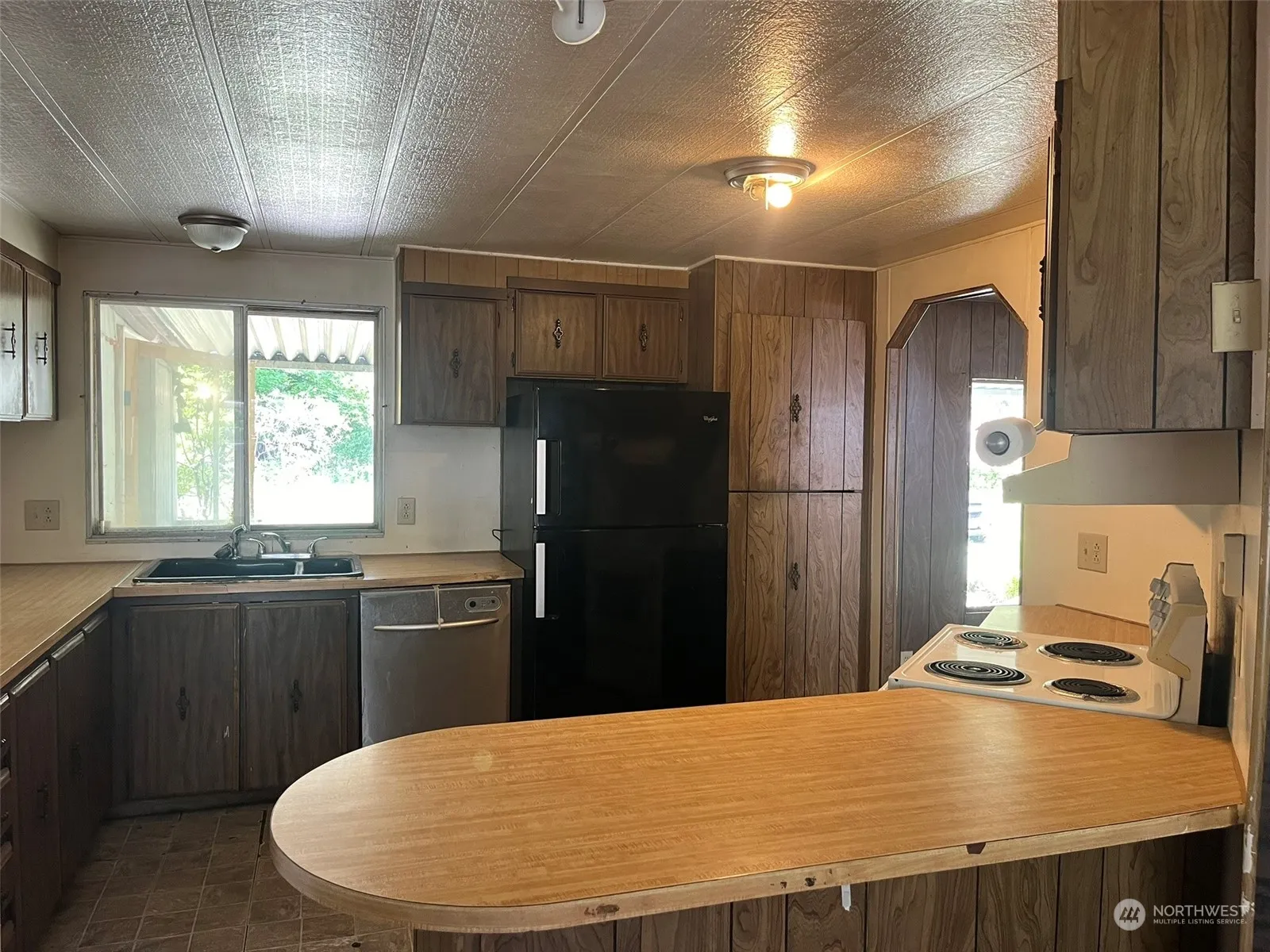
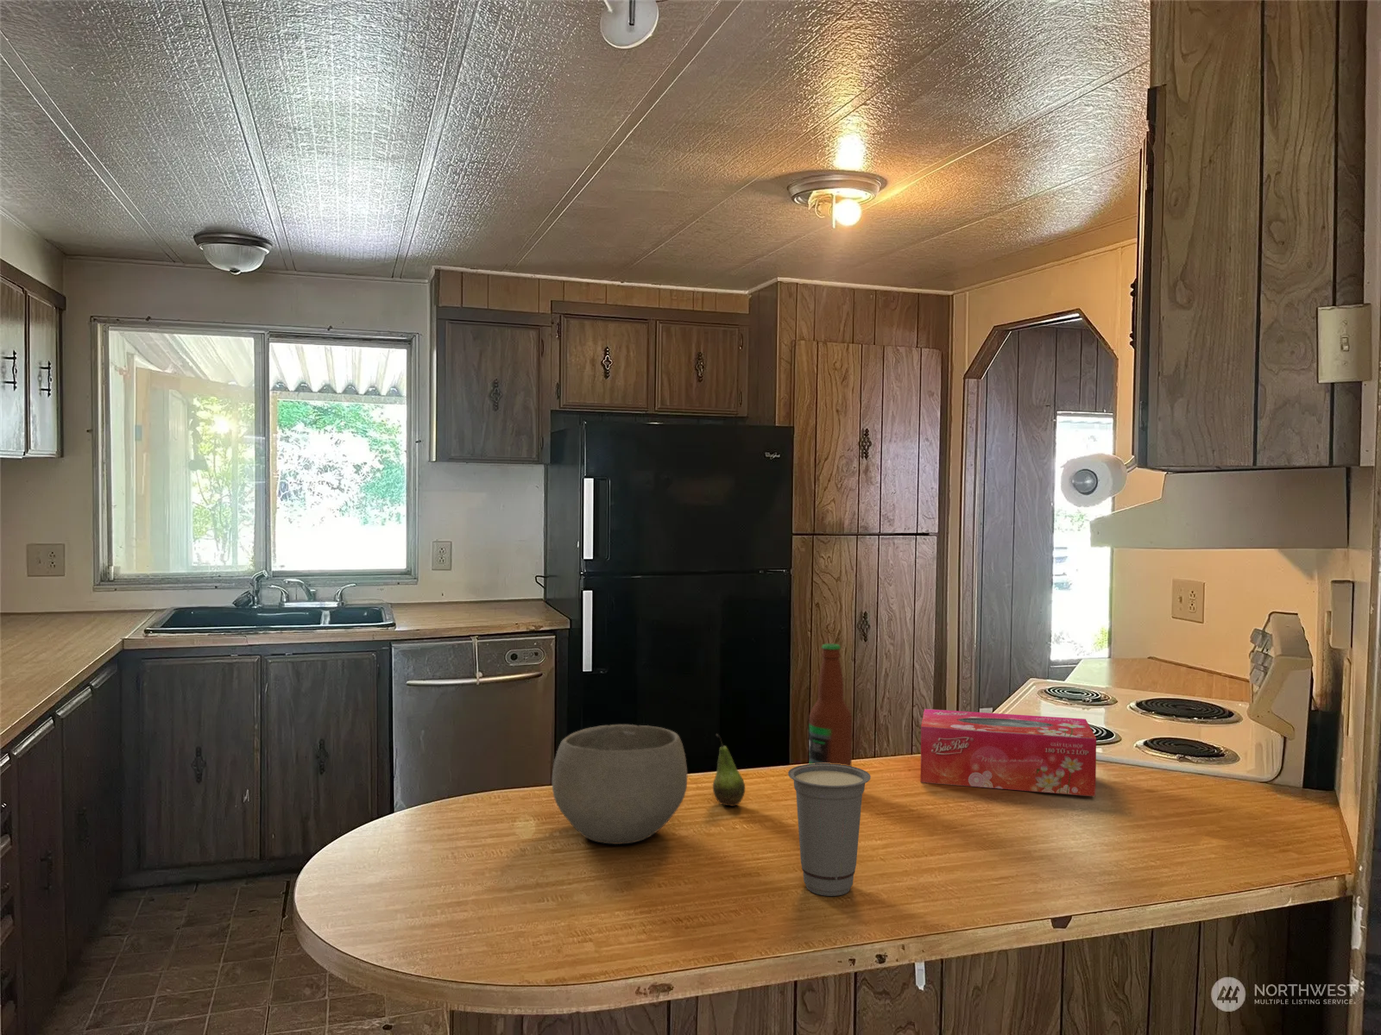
+ tissue box [920,708,1097,797]
+ bowl [550,724,688,845]
+ bottle [808,643,853,765]
+ cup [787,763,872,897]
+ fruit [712,733,746,808]
